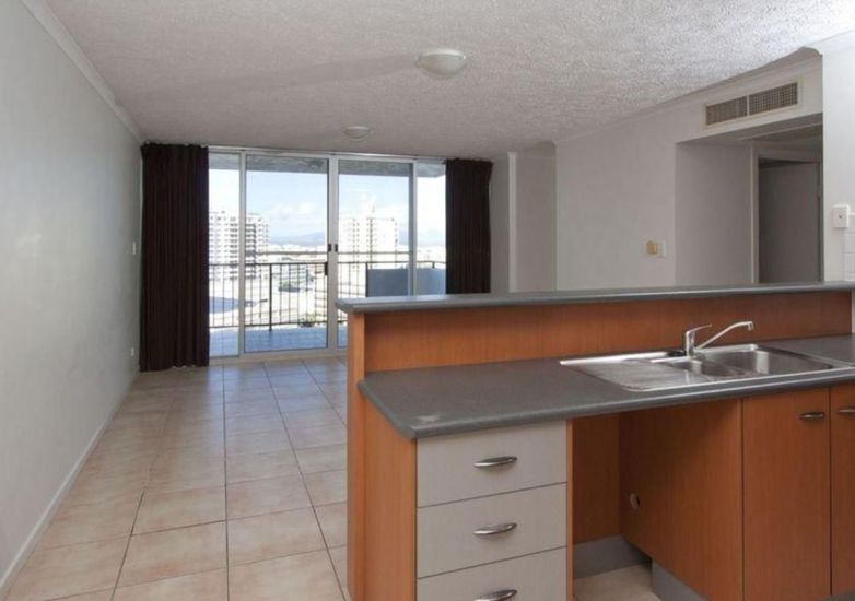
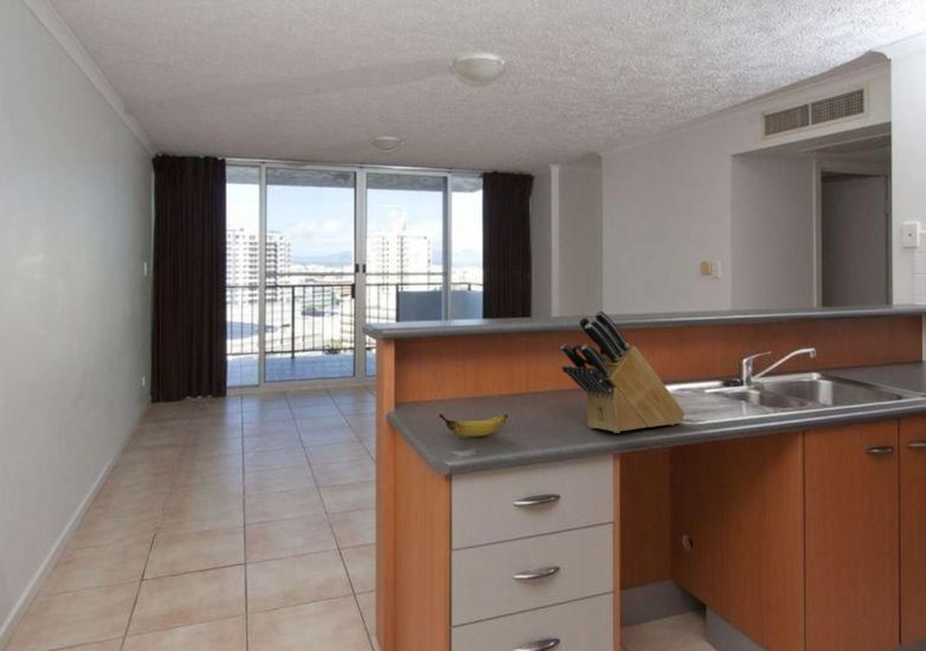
+ banana [438,413,509,438]
+ knife block [560,309,686,434]
